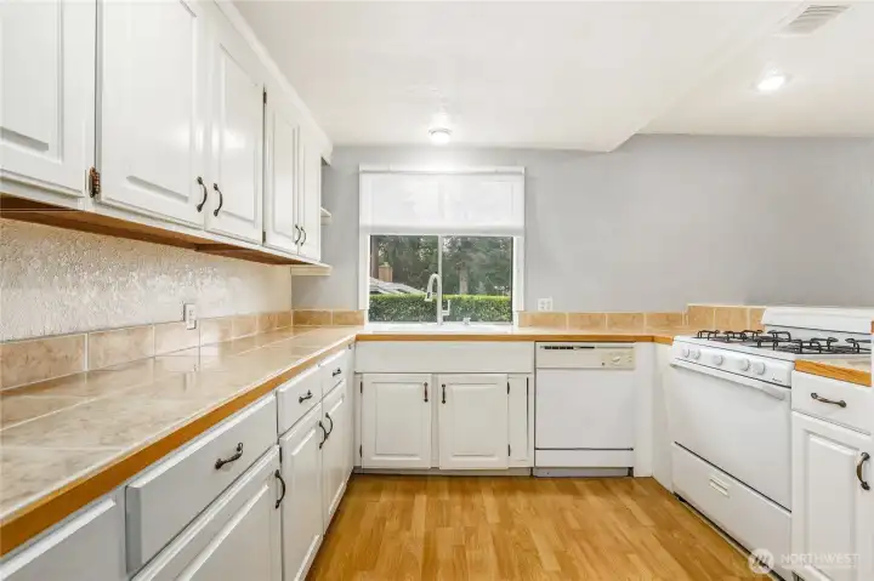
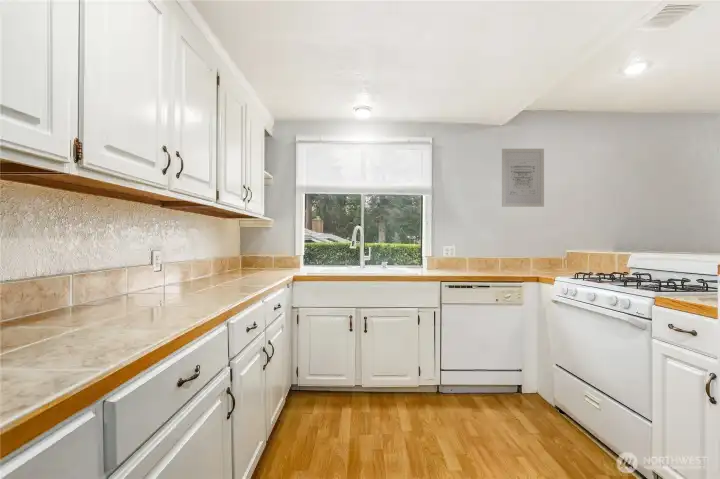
+ wall art [501,148,545,208]
